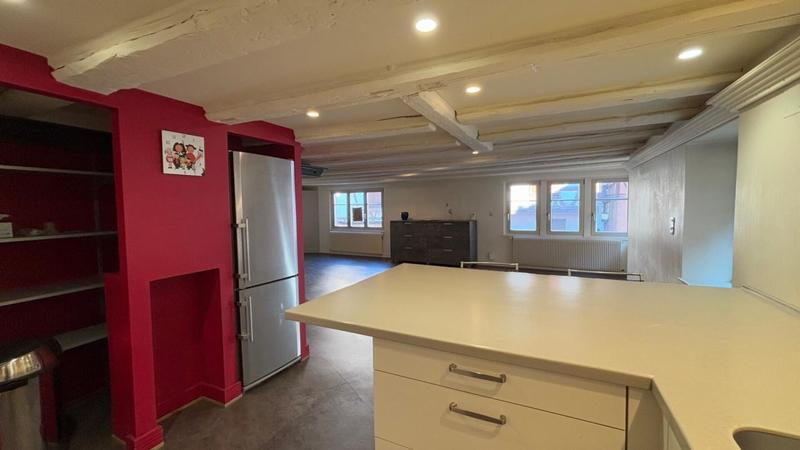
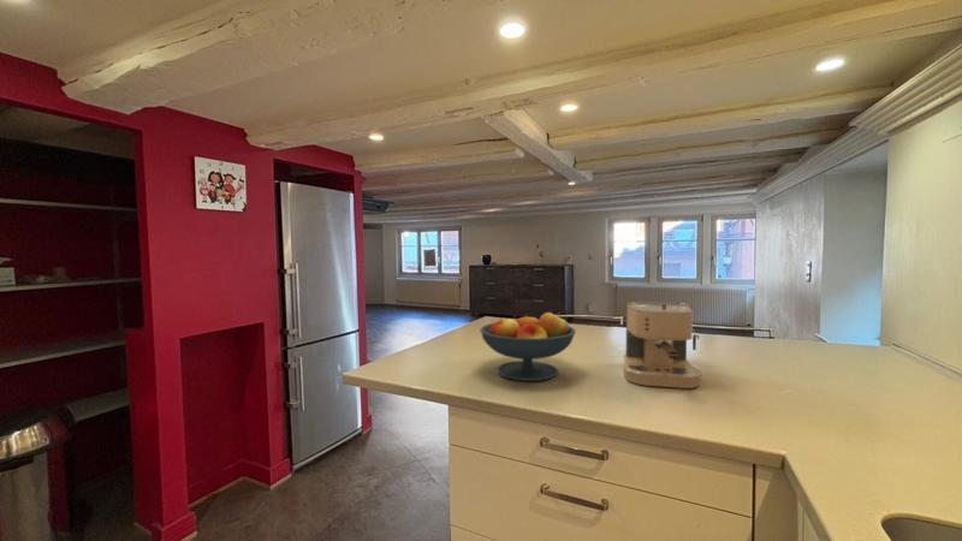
+ fruit bowl [479,311,577,382]
+ coffee maker [623,301,703,390]
